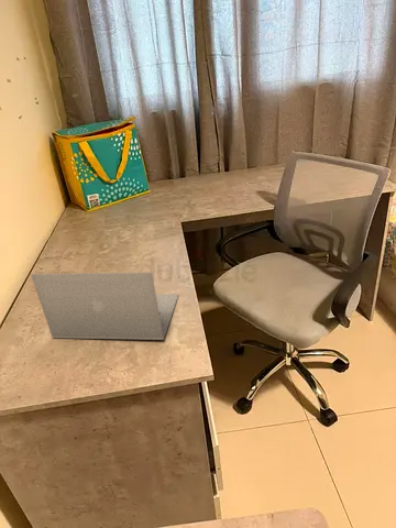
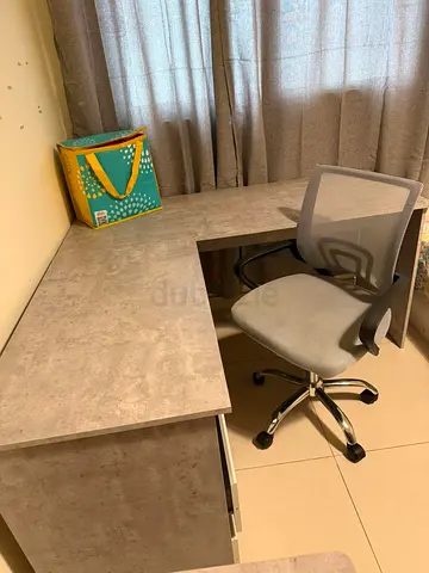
- laptop [30,272,179,341]
